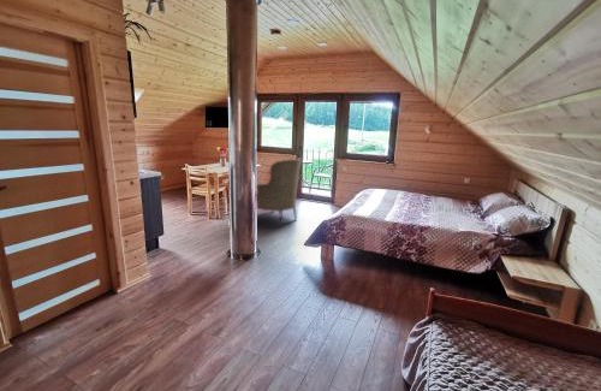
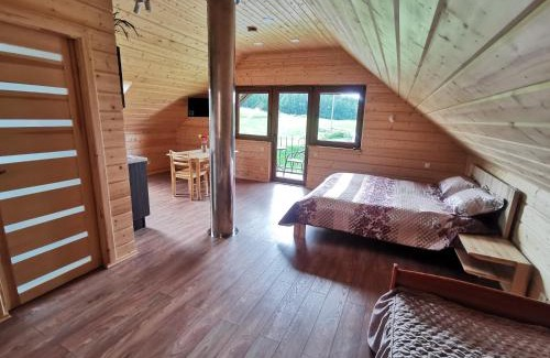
- armchair [256,158,302,227]
